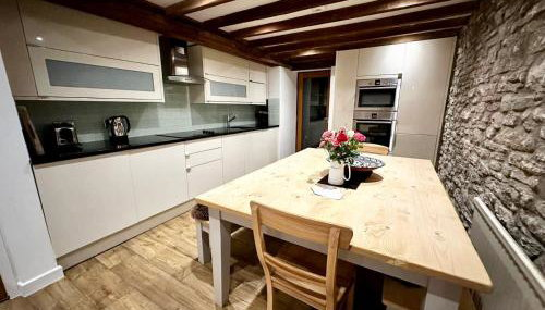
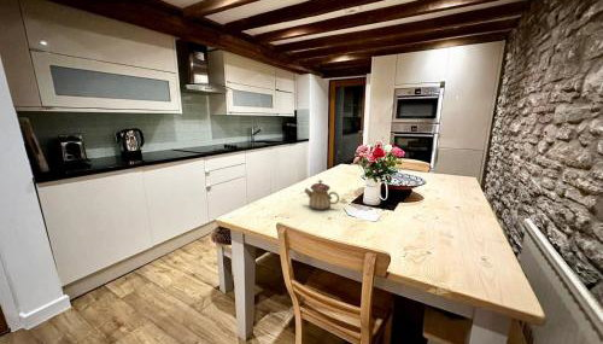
+ teapot [303,179,340,211]
